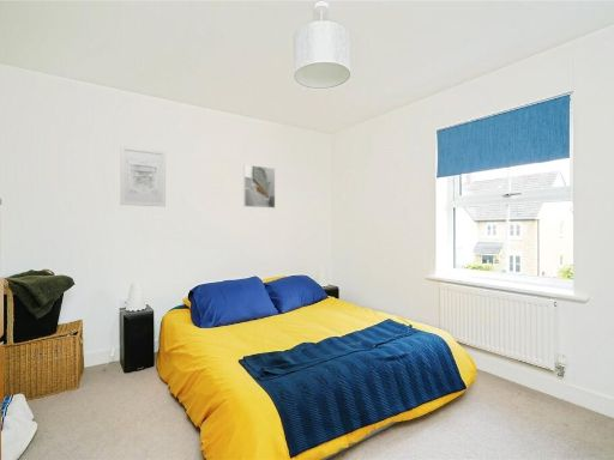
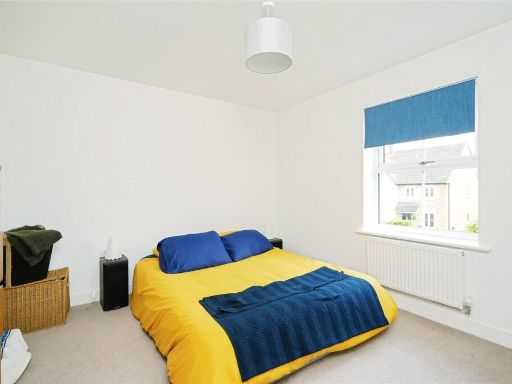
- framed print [242,164,276,210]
- wall art [119,145,167,208]
